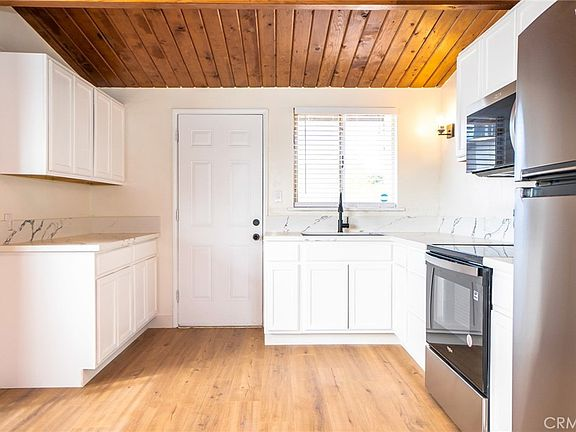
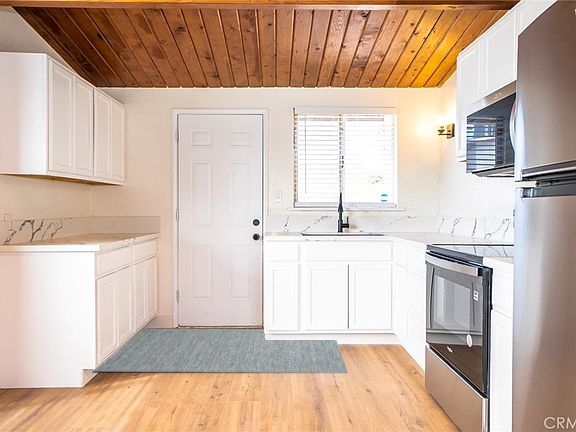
+ rug [93,327,349,374]
